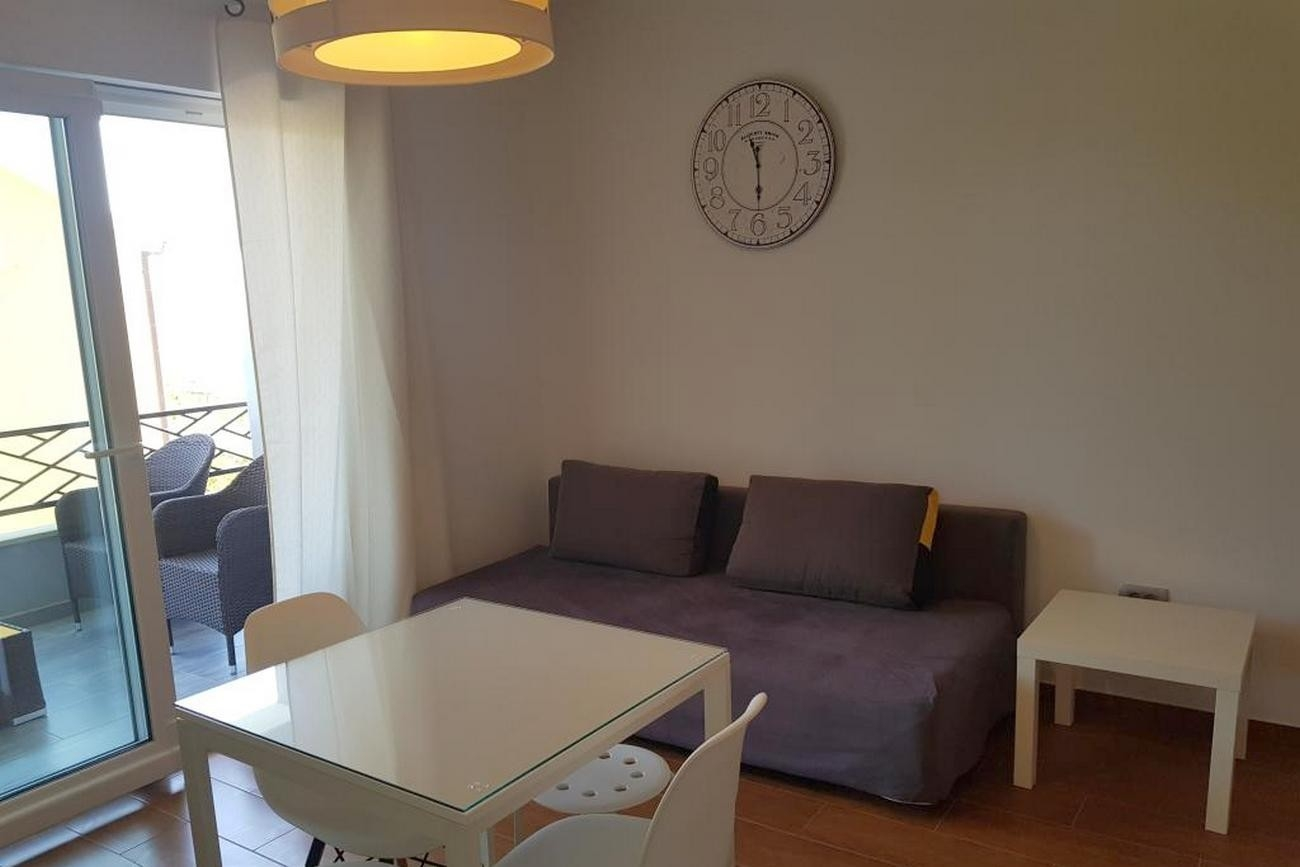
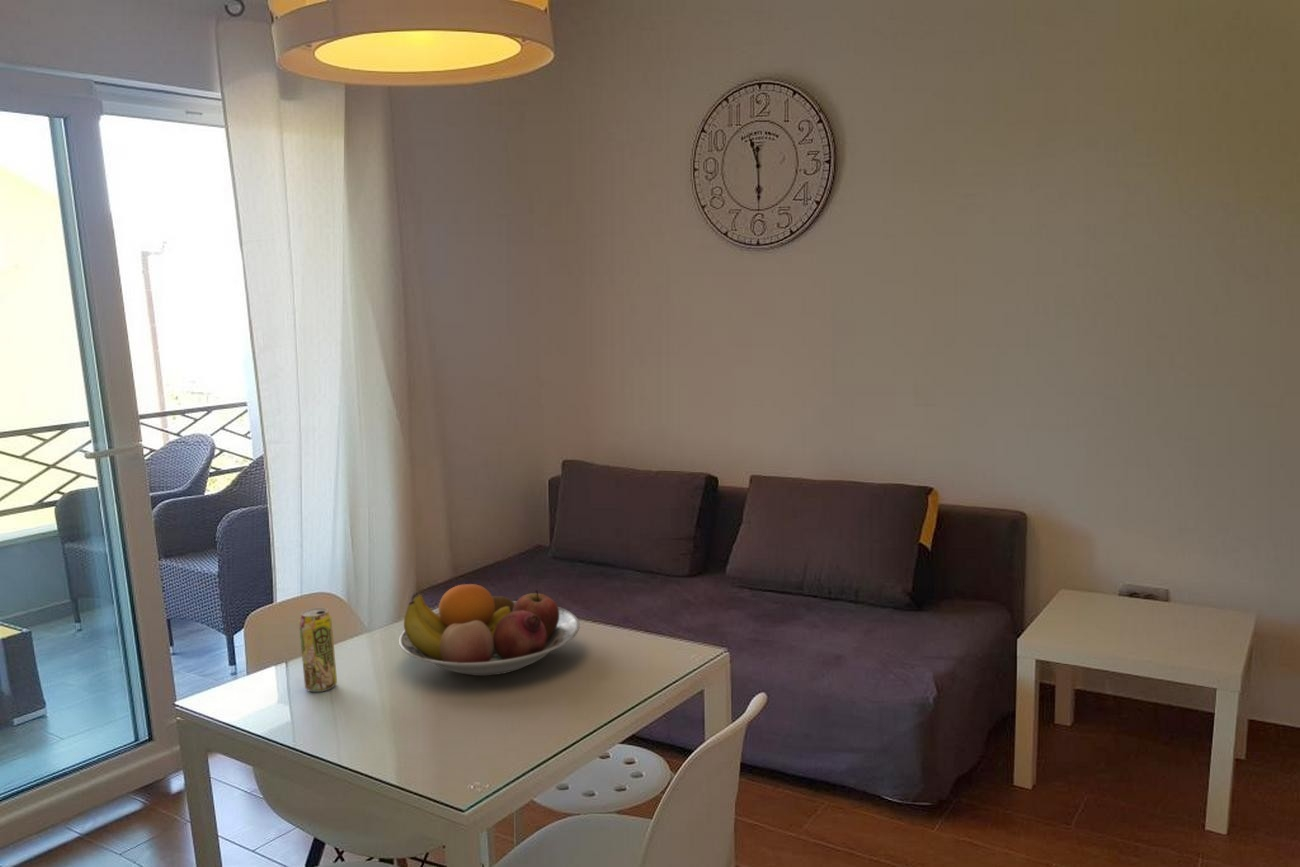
+ beverage can [298,607,338,693]
+ fruit bowl [398,583,581,677]
